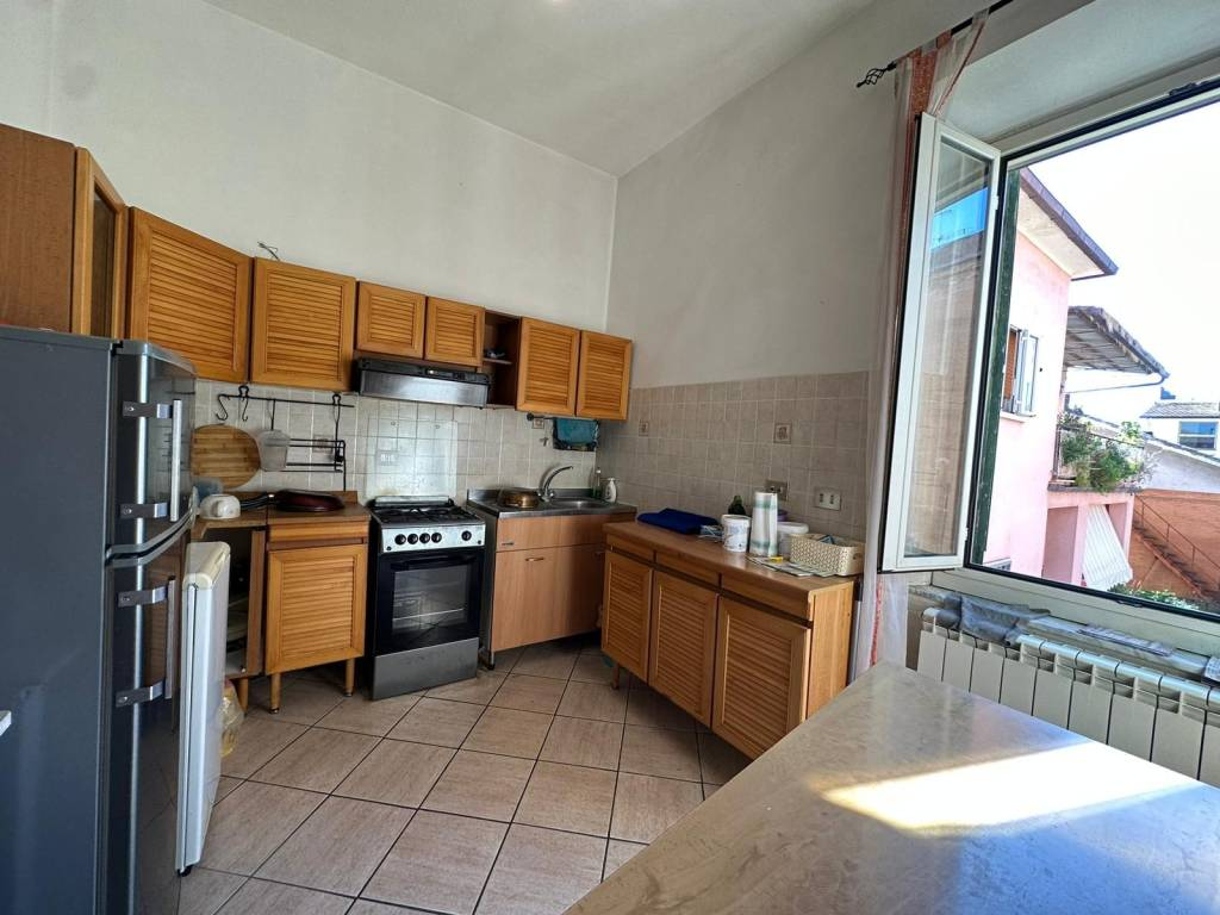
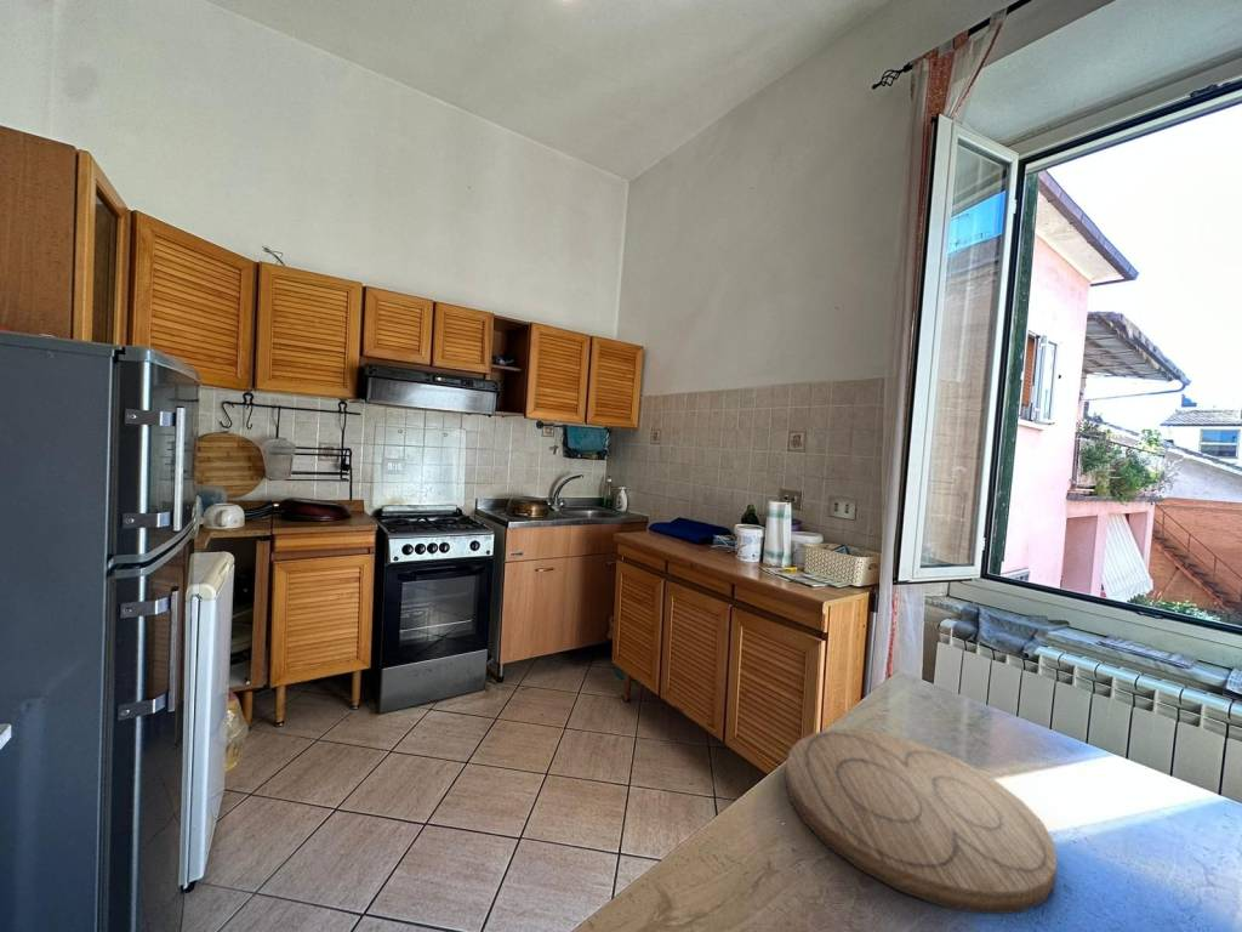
+ cutting board [784,728,1058,915]
